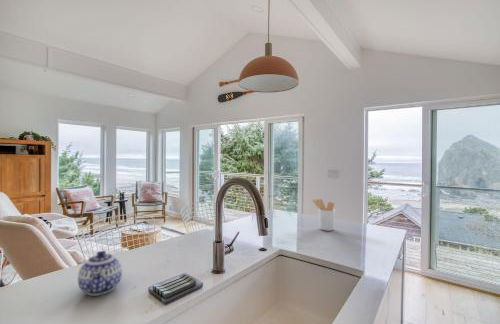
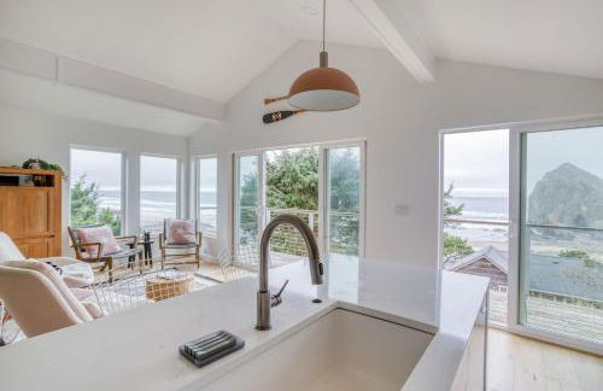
- utensil holder [311,198,336,232]
- teapot [77,250,123,296]
